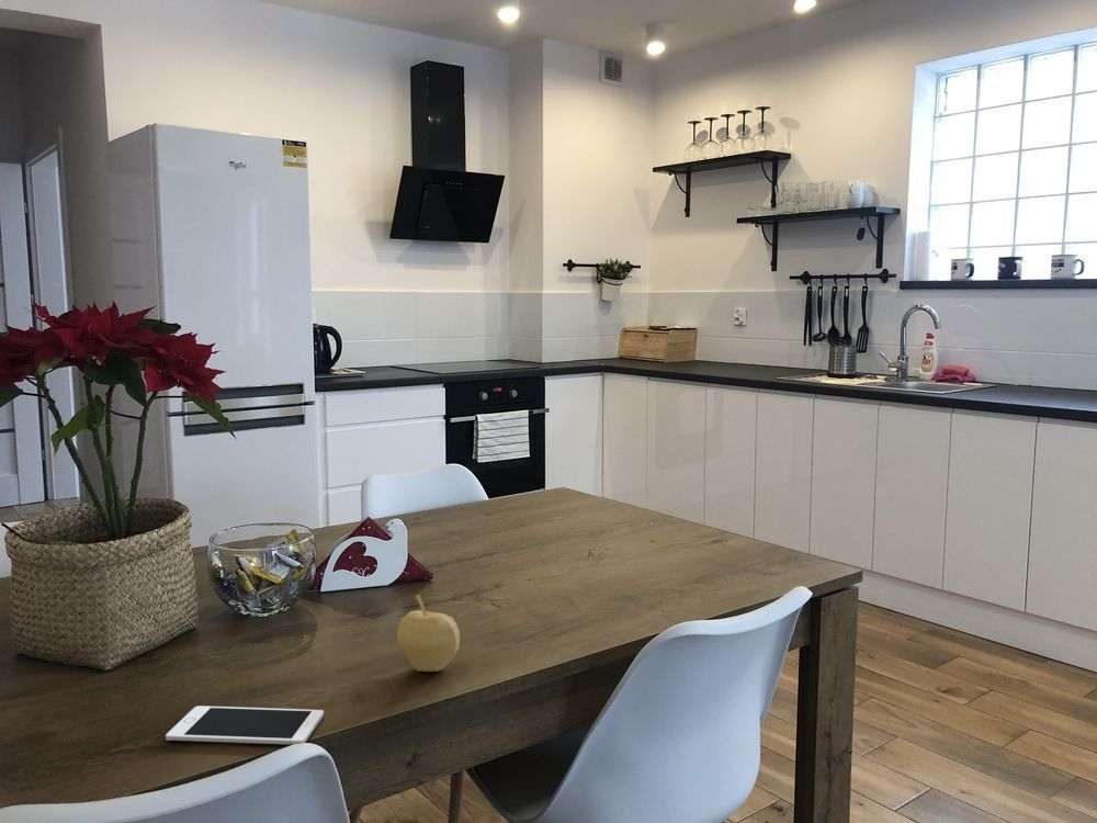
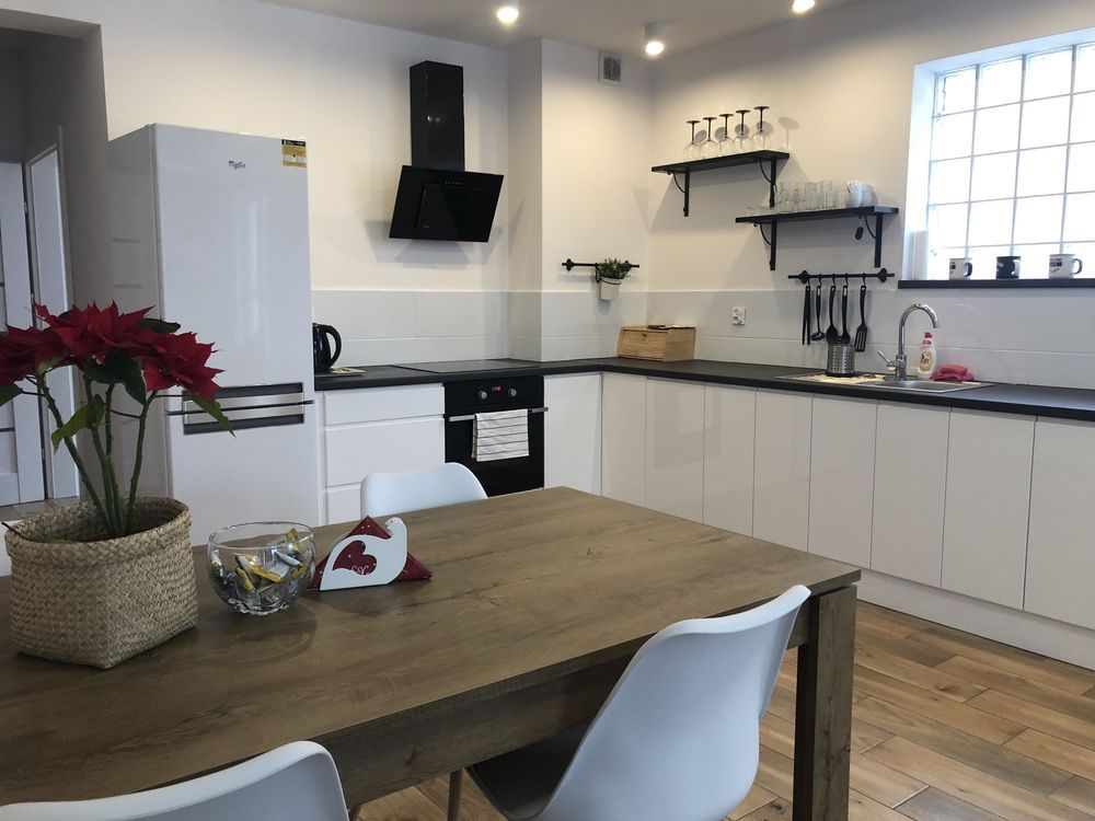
- fruit [396,594,461,673]
- cell phone [165,704,325,746]
